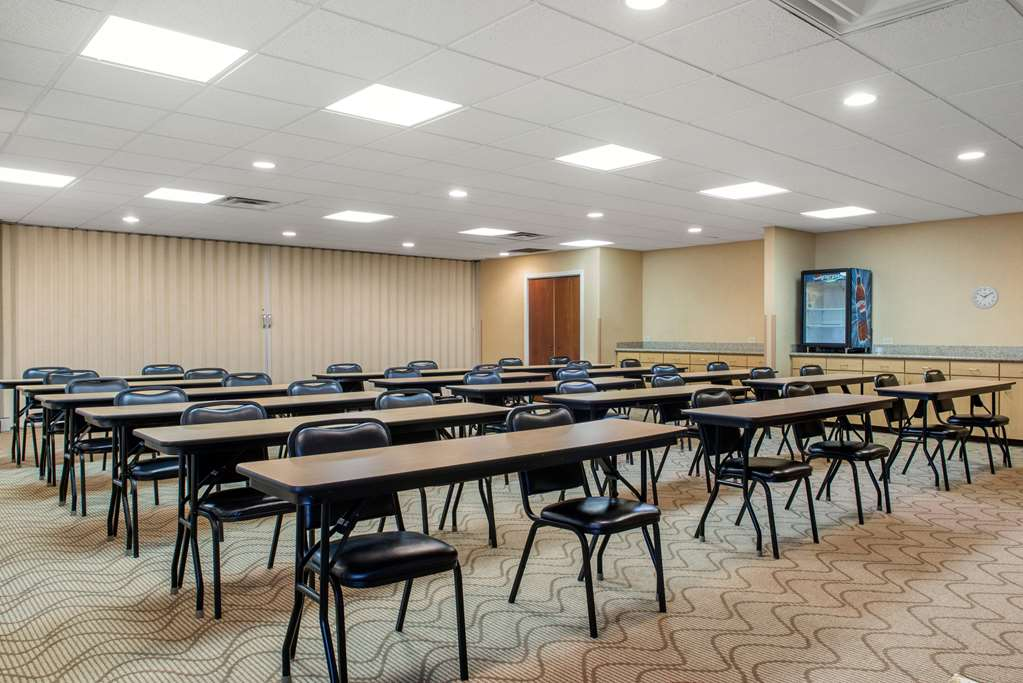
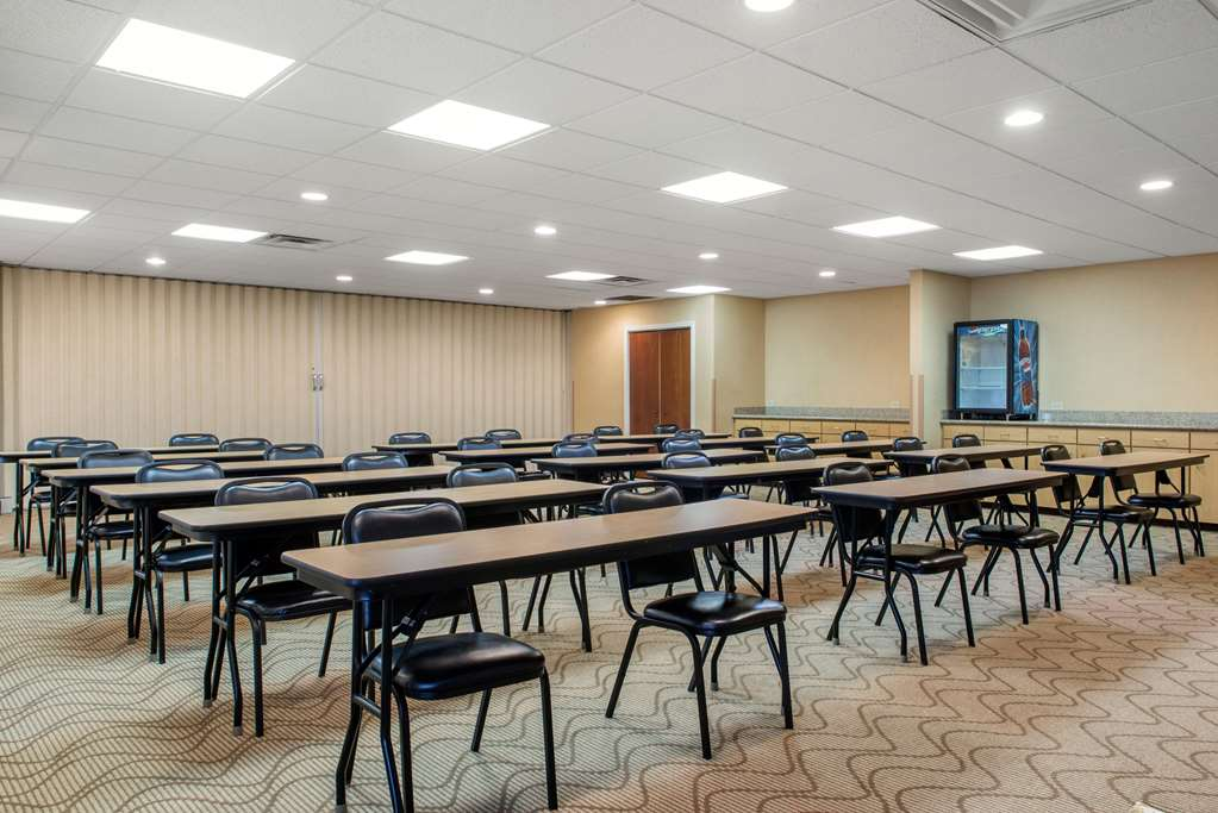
- wall clock [971,285,999,310]
